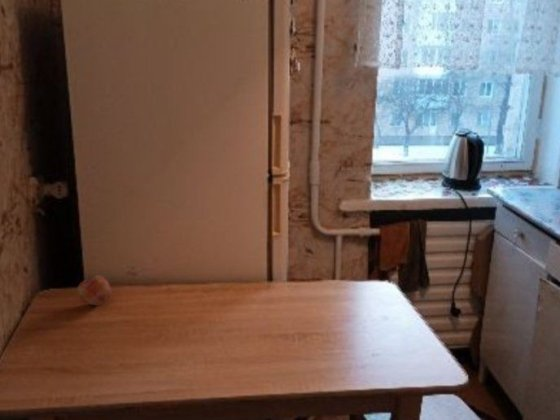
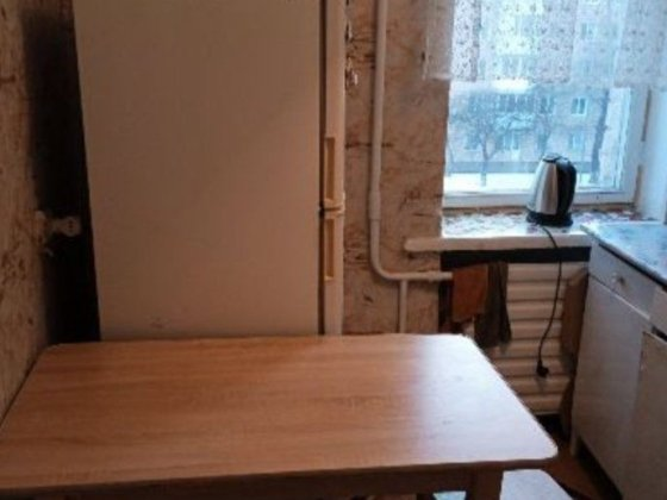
- apple [76,273,112,306]
